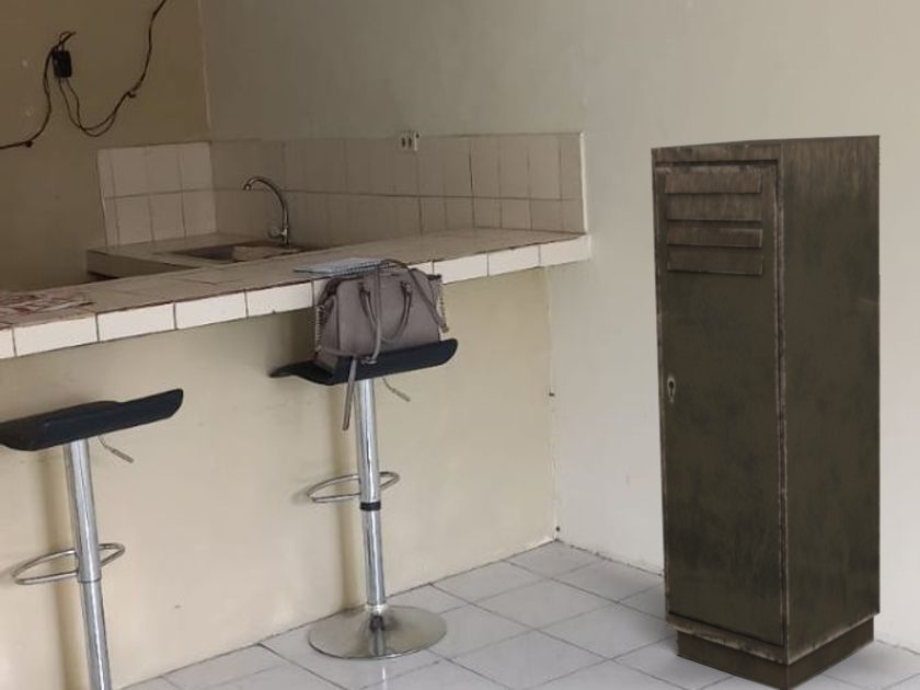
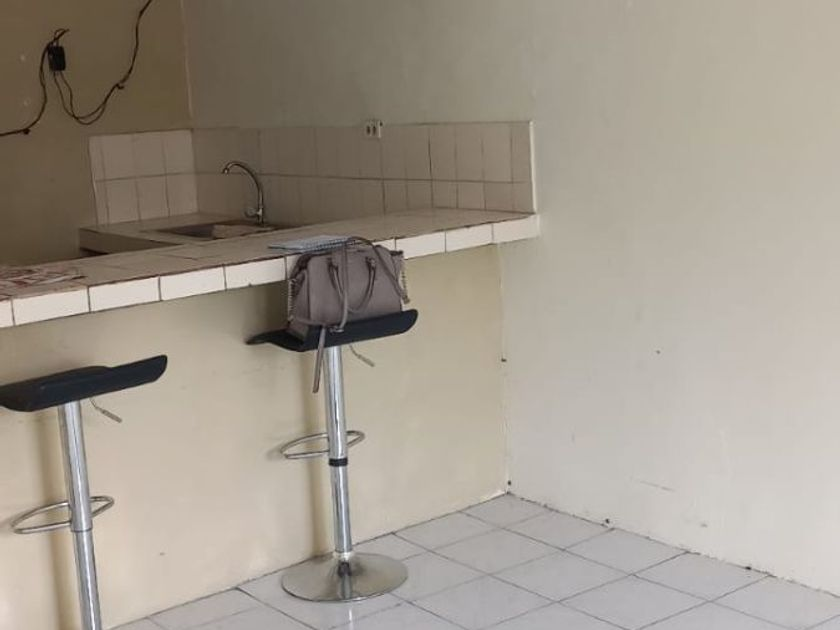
- storage cabinet [649,134,882,690]
